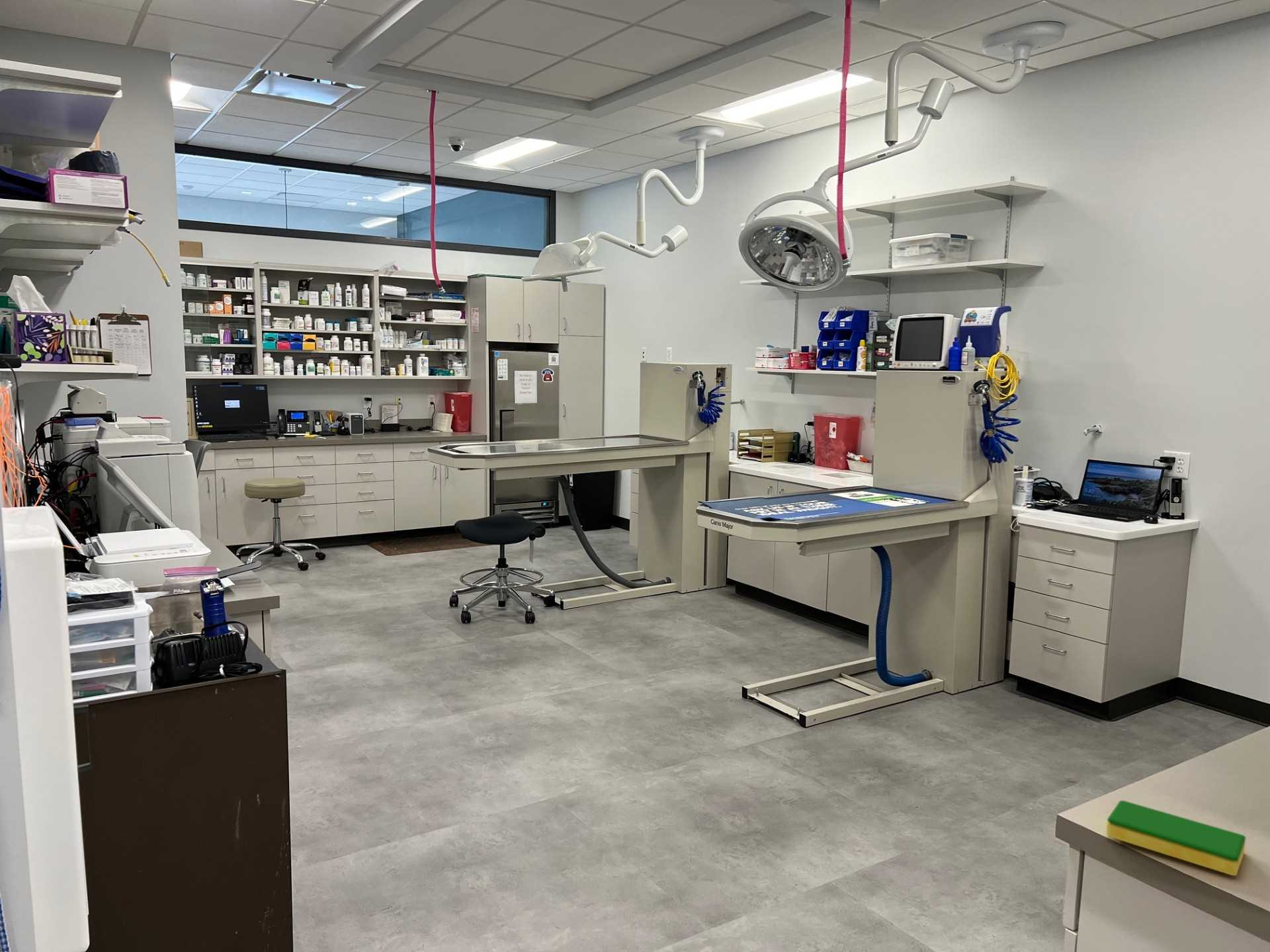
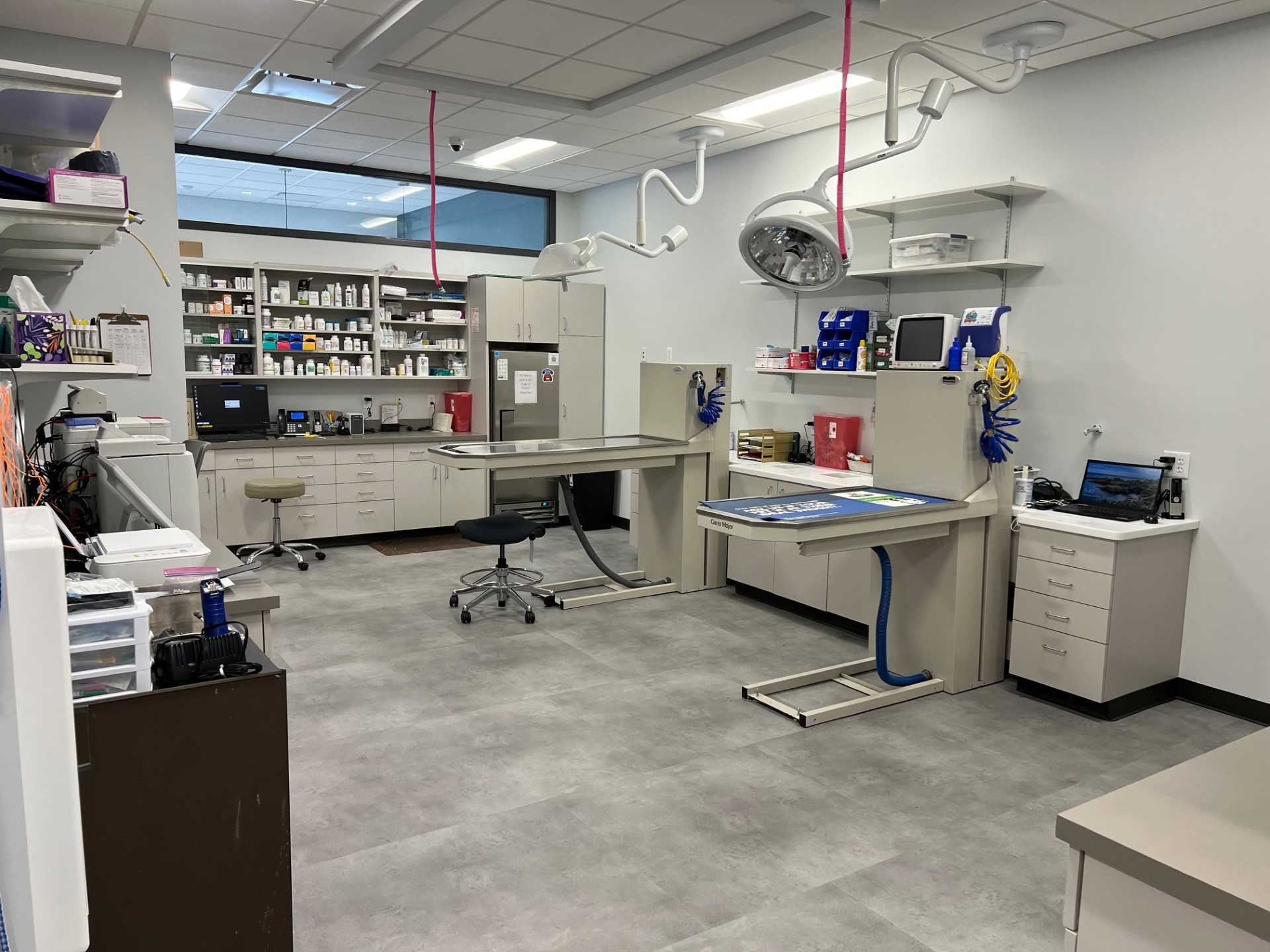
- dish sponge [1106,800,1246,876]
